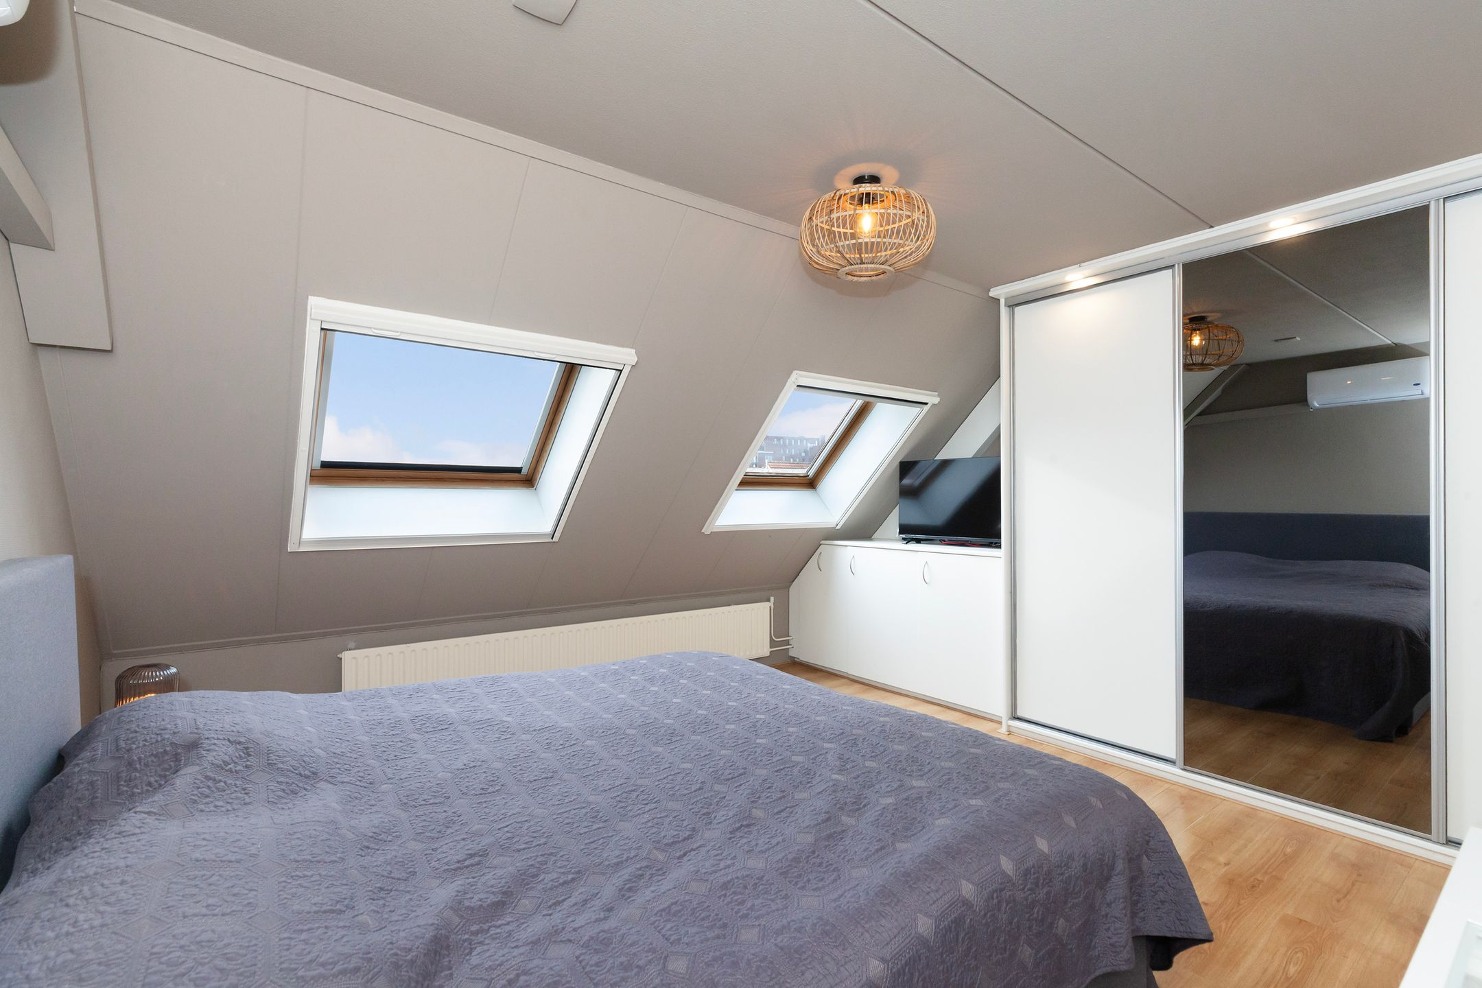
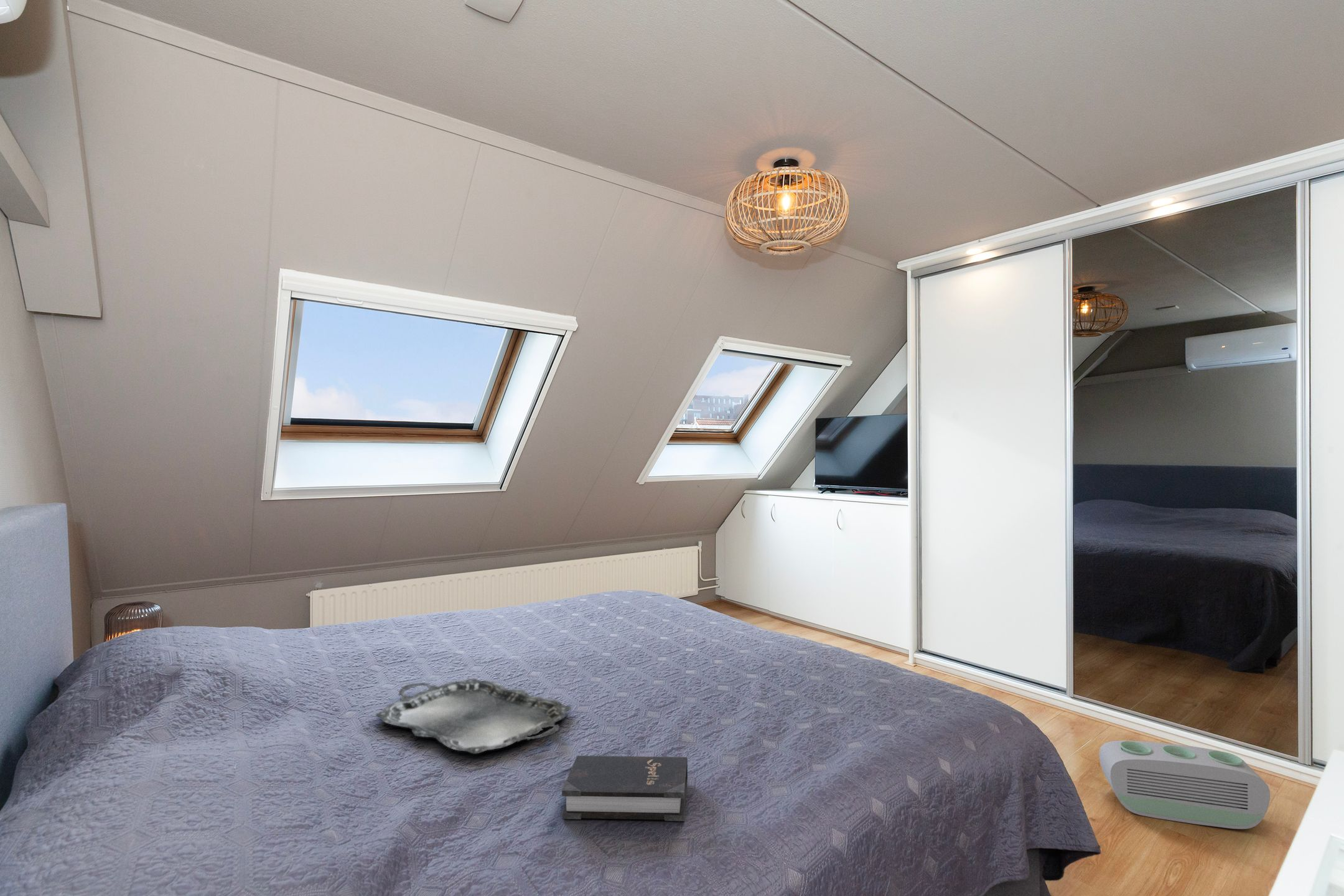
+ serving tray [375,678,572,755]
+ air purifier [1099,740,1271,829]
+ hardback book [561,755,688,822]
